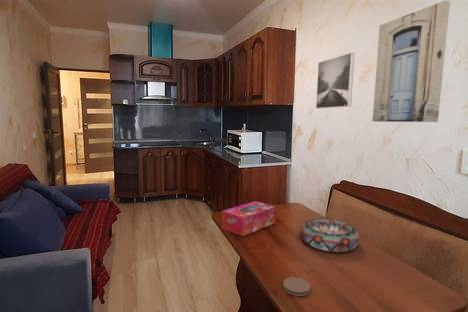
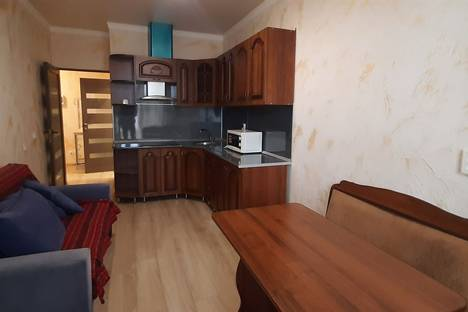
- tissue box [221,200,277,237]
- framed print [315,52,356,109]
- coaster [282,276,311,297]
- wall art [372,0,451,123]
- decorative bowl [300,217,360,253]
